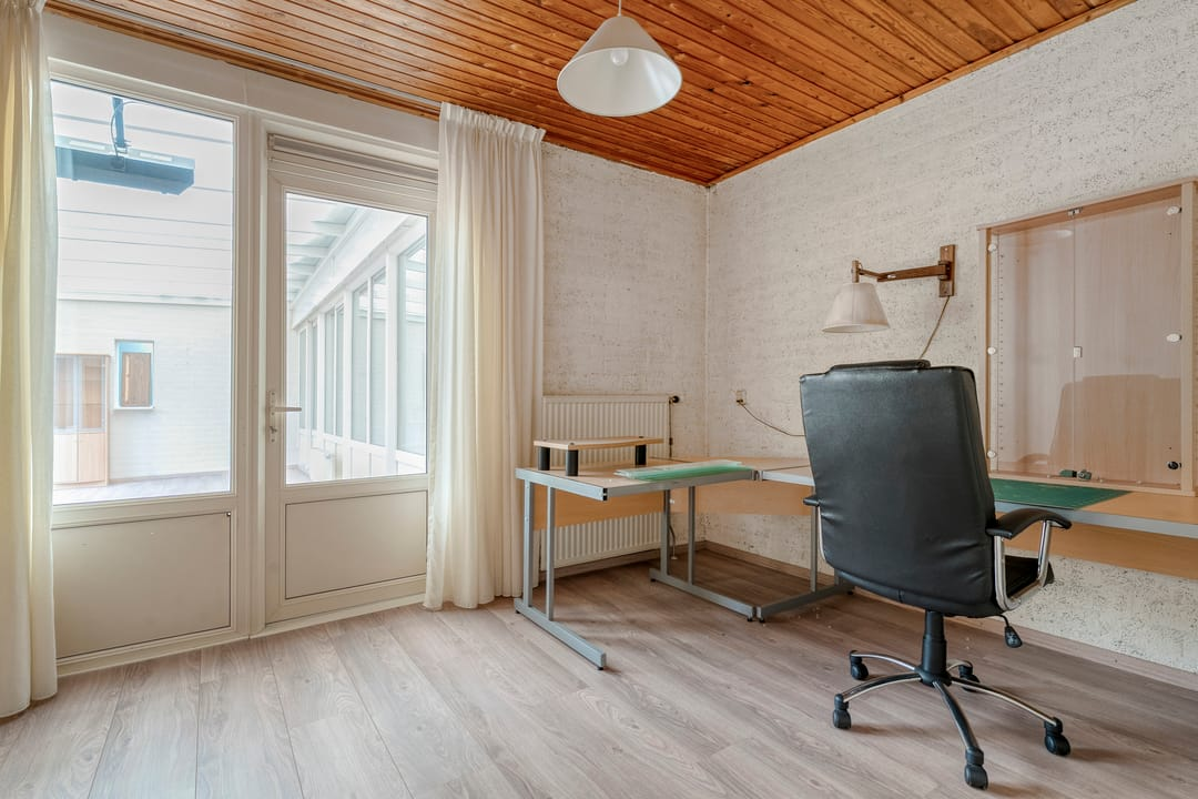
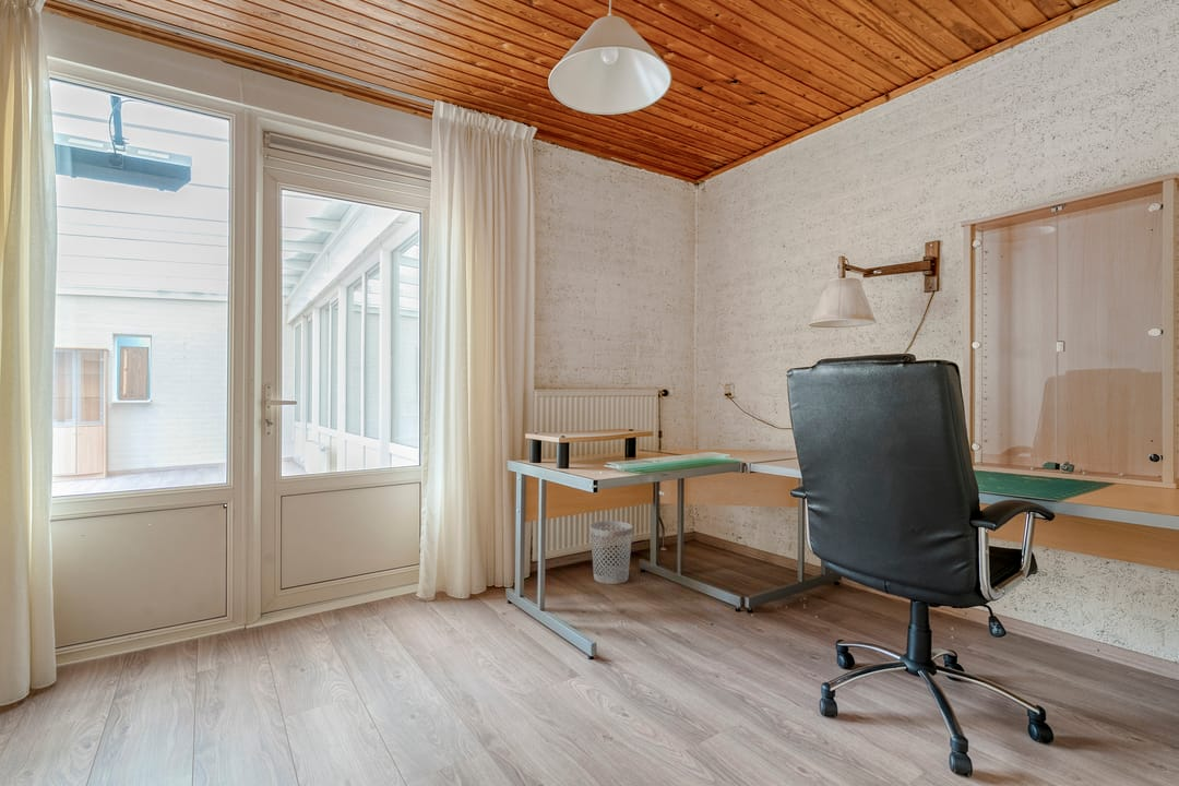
+ wastebasket [590,520,633,585]
